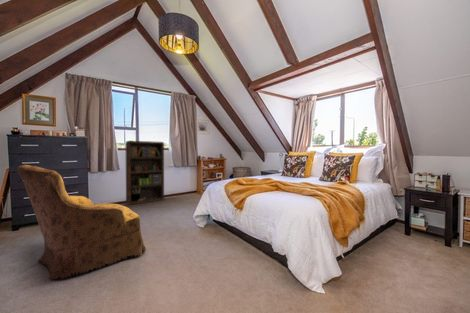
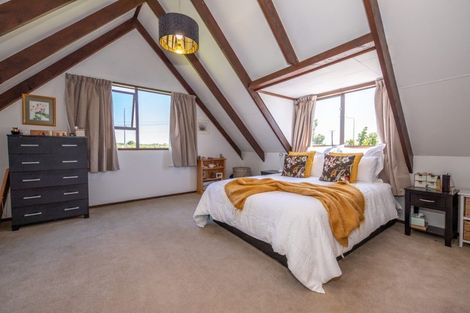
- armchair [16,164,147,281]
- bookcase [125,140,165,206]
